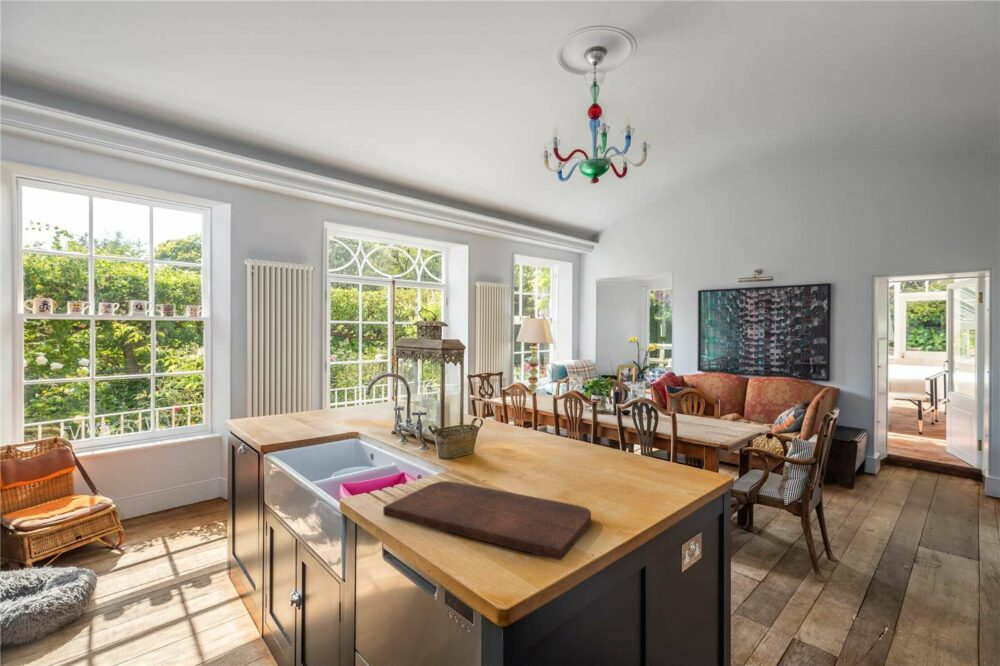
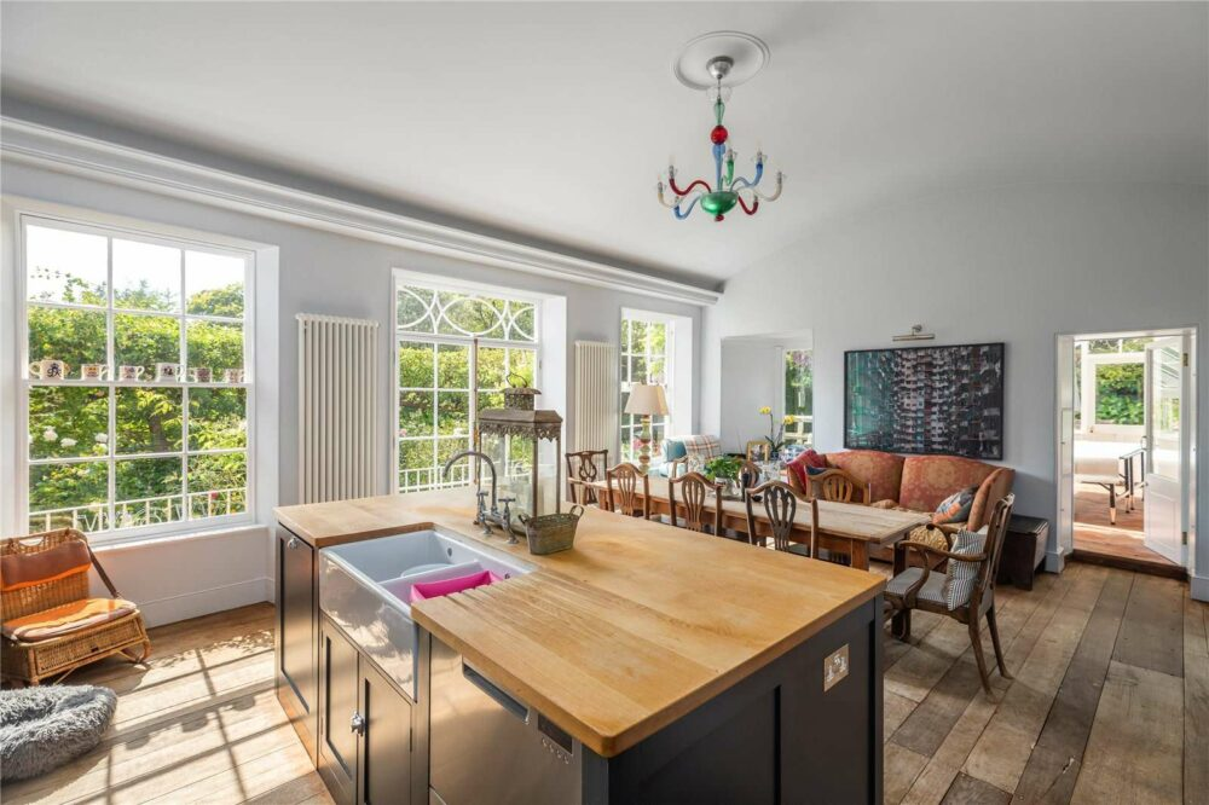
- cutting board [382,480,592,562]
